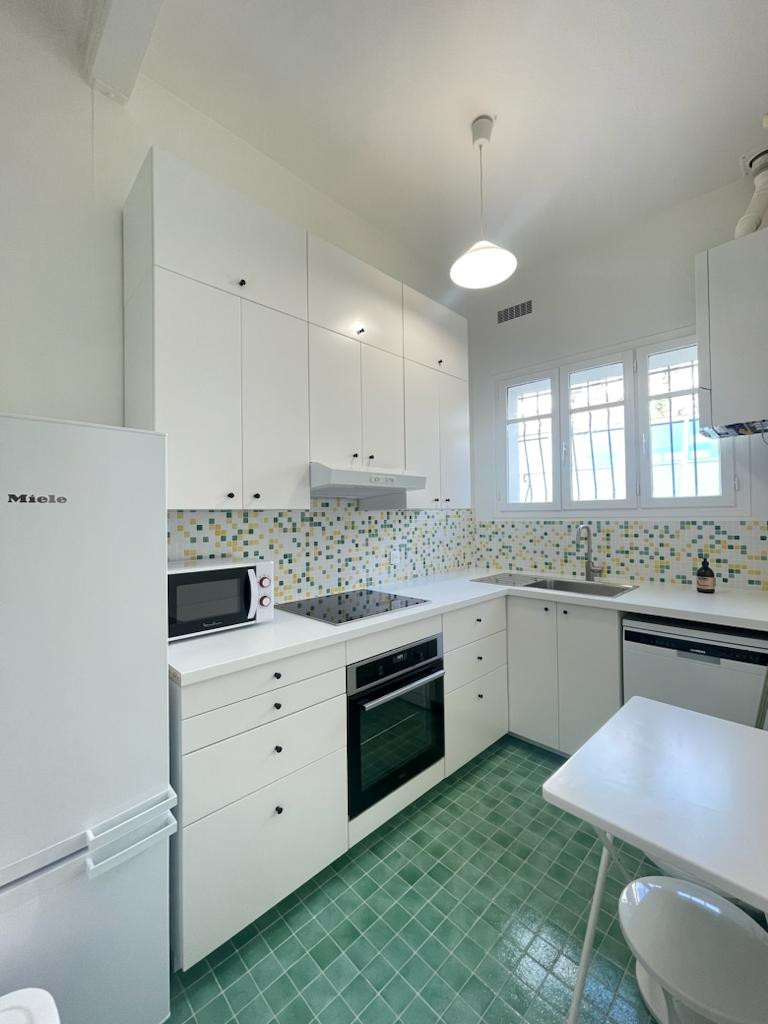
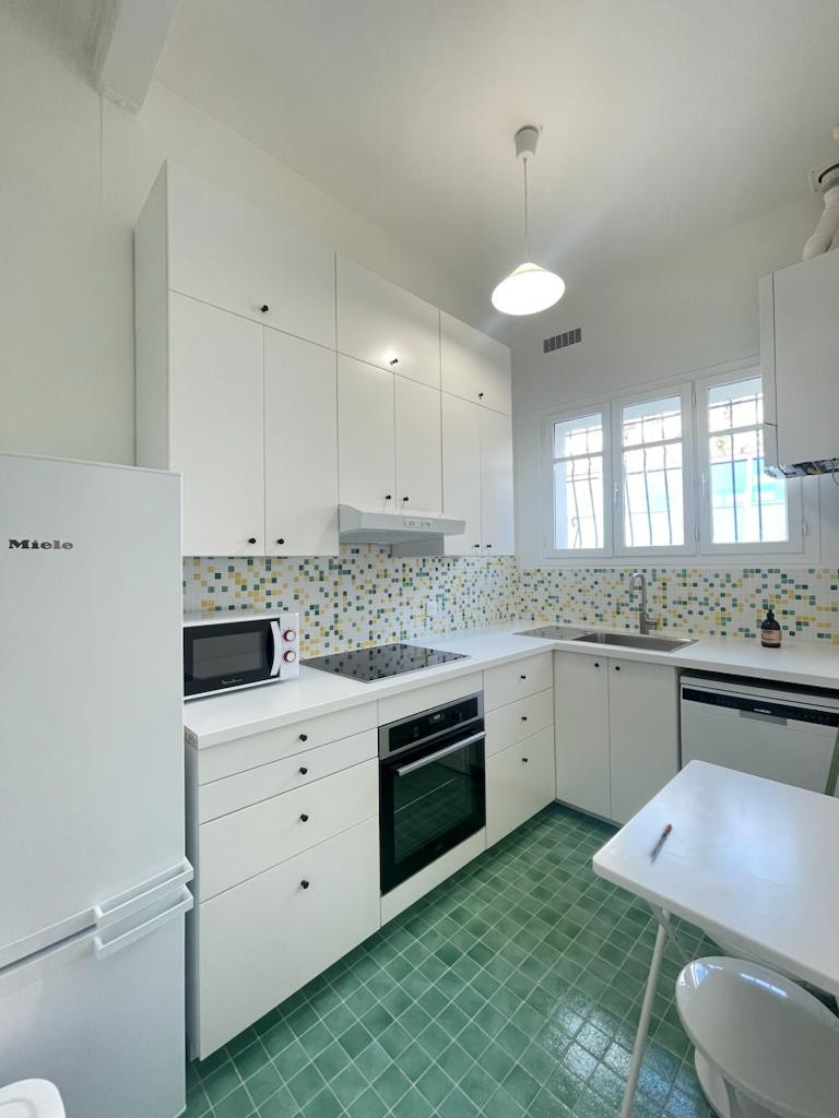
+ pen [649,823,673,858]
